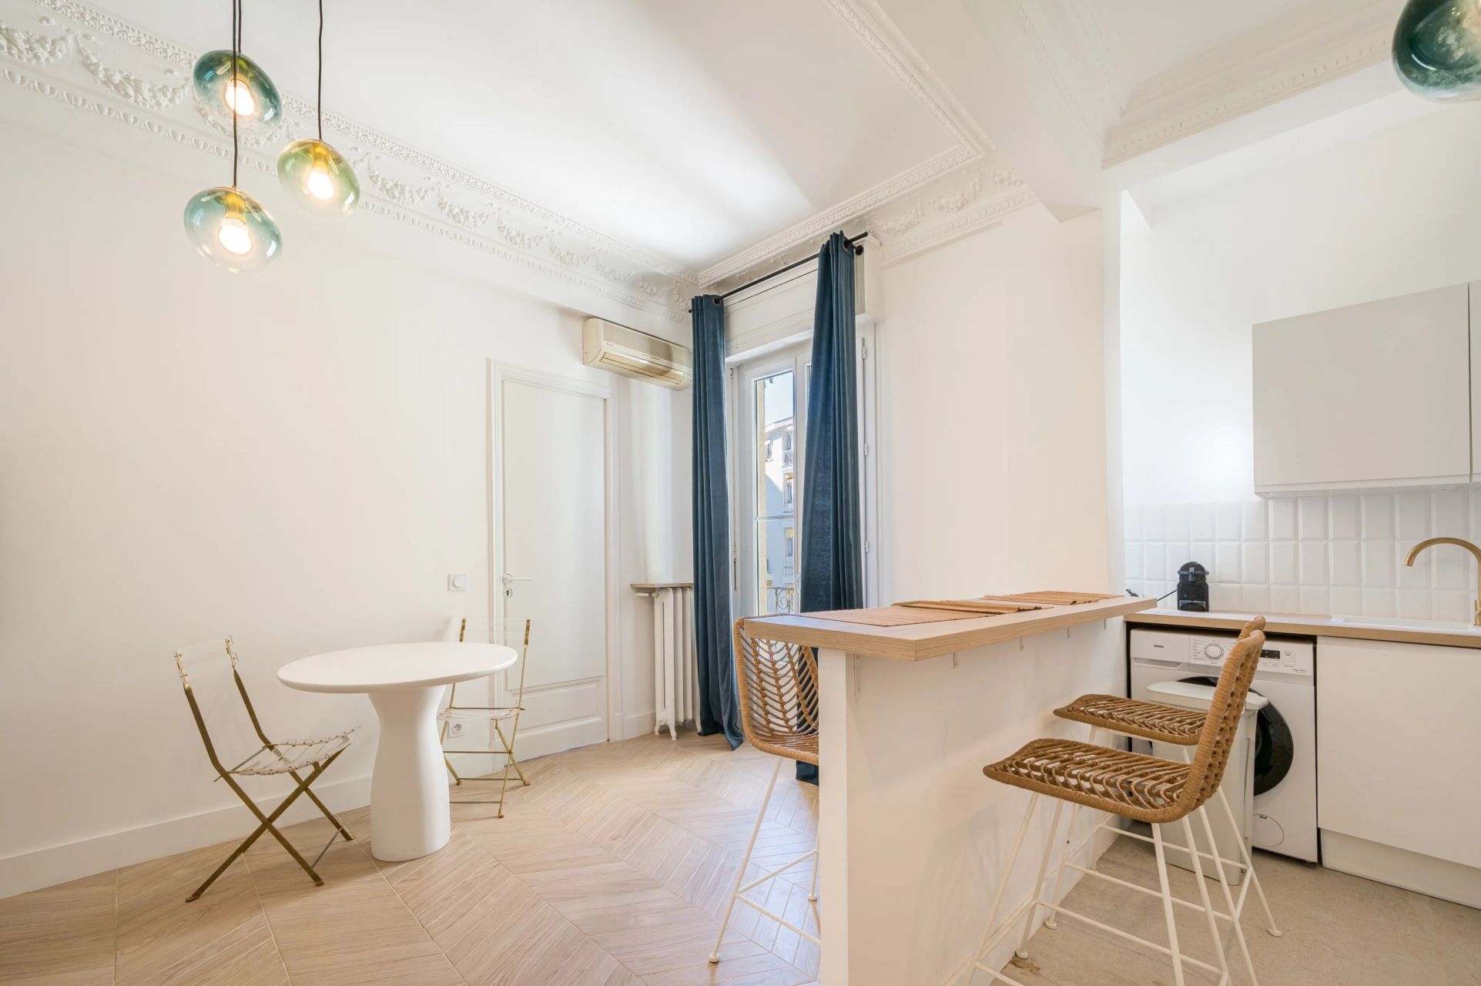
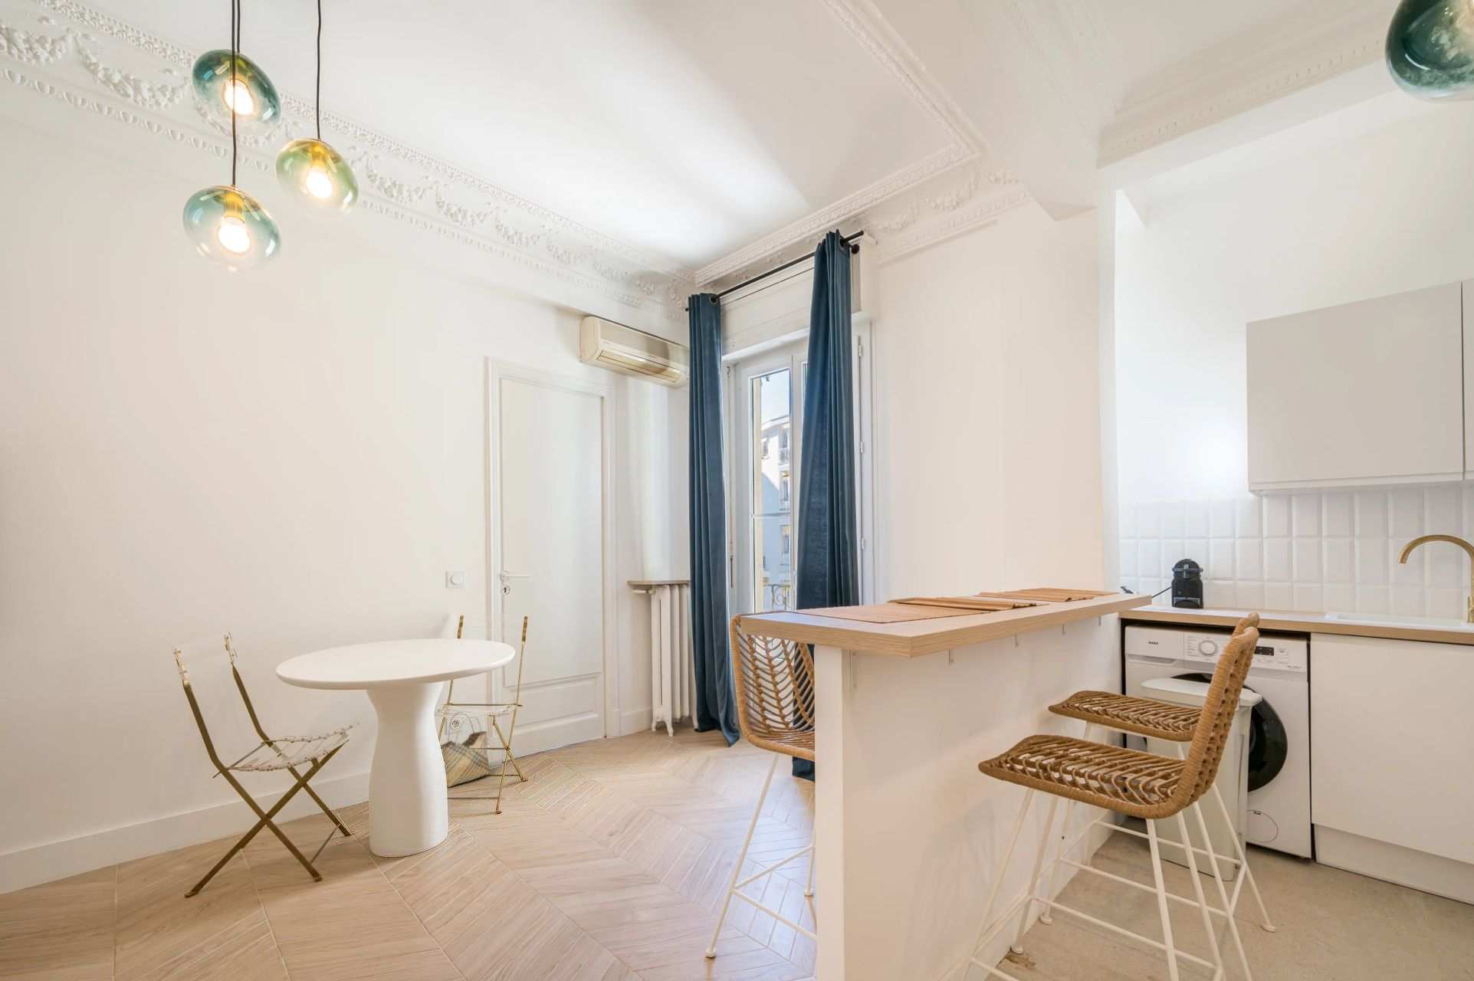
+ woven basket [440,712,490,788]
